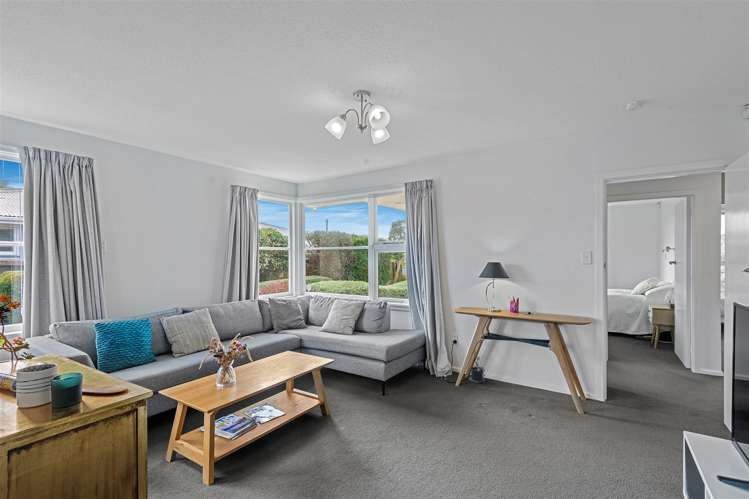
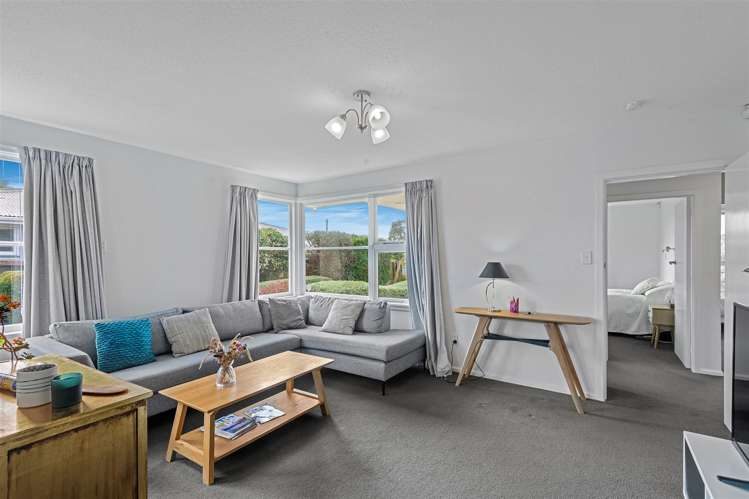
- potted plant [467,355,486,385]
